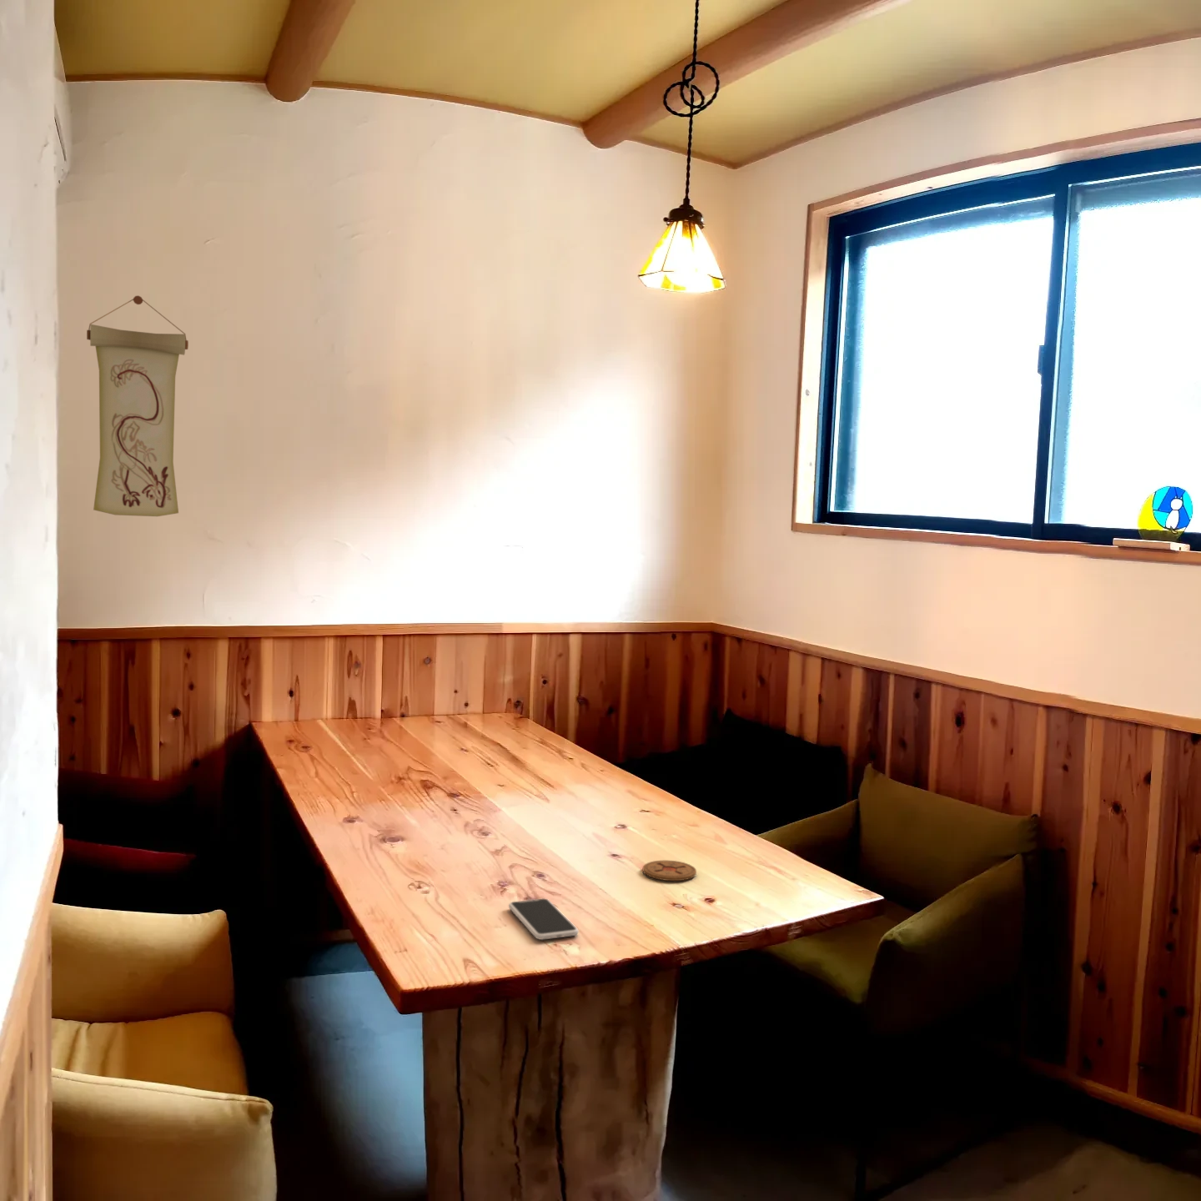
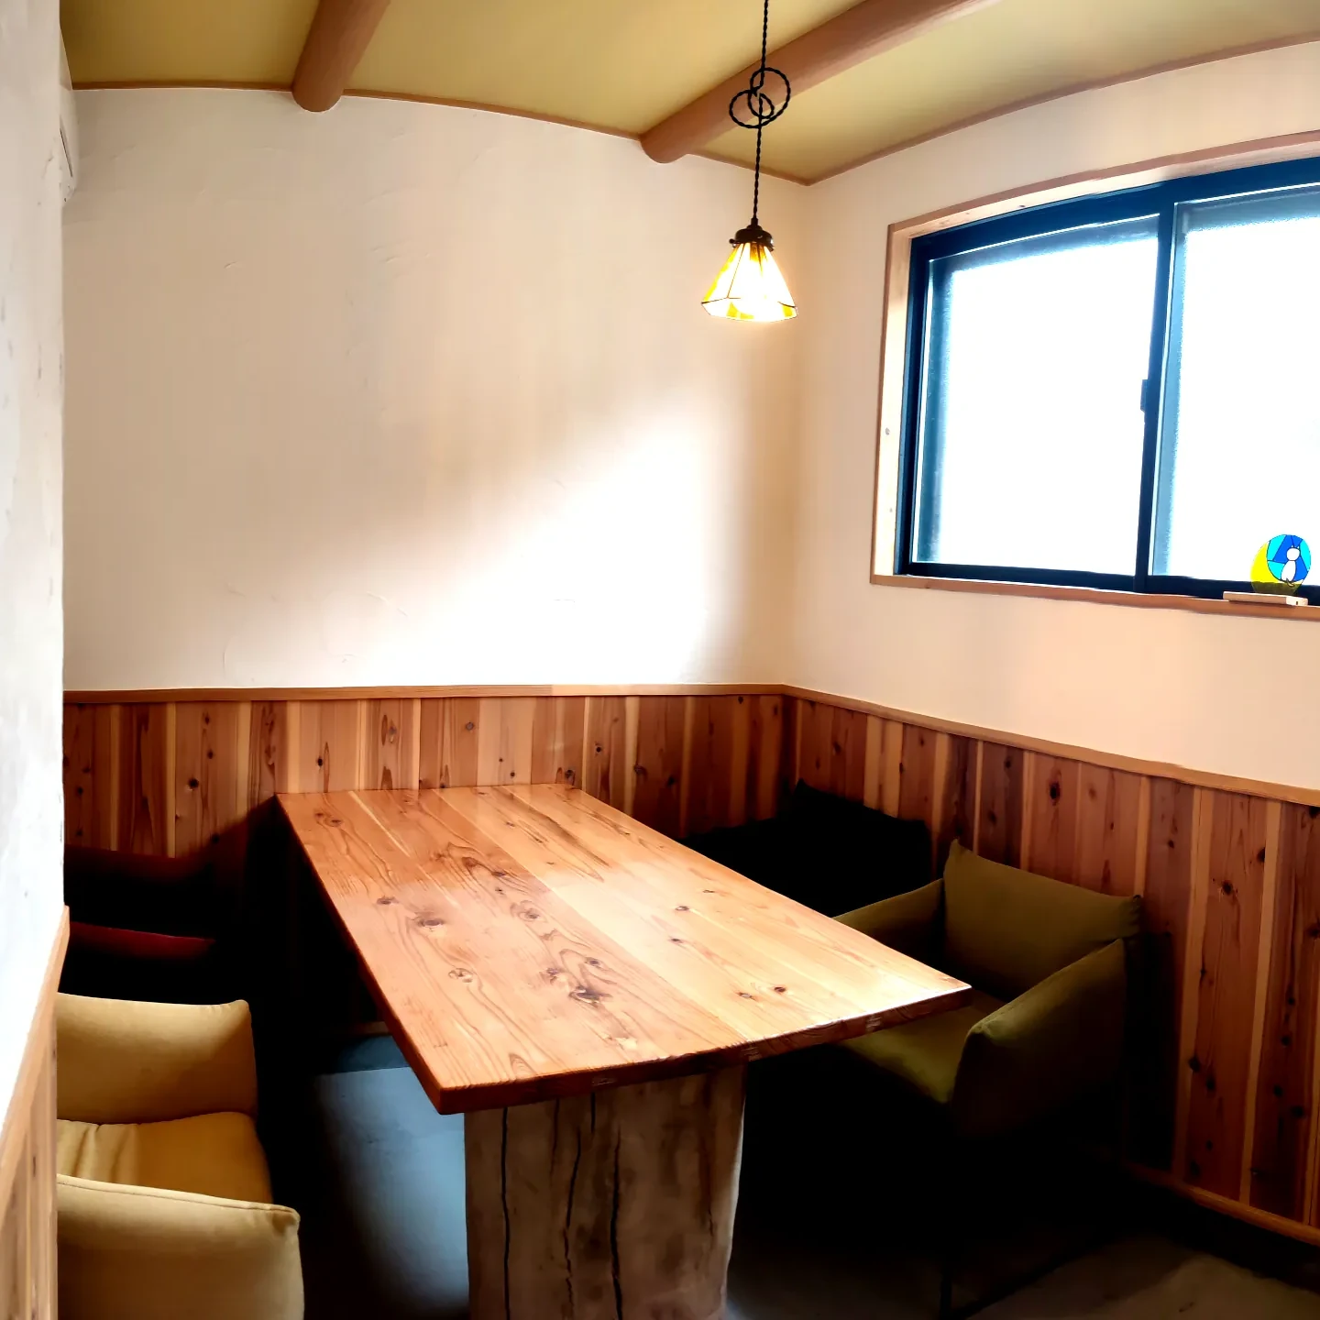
- wall scroll [86,295,189,517]
- smartphone [508,897,580,940]
- coaster [642,860,697,882]
